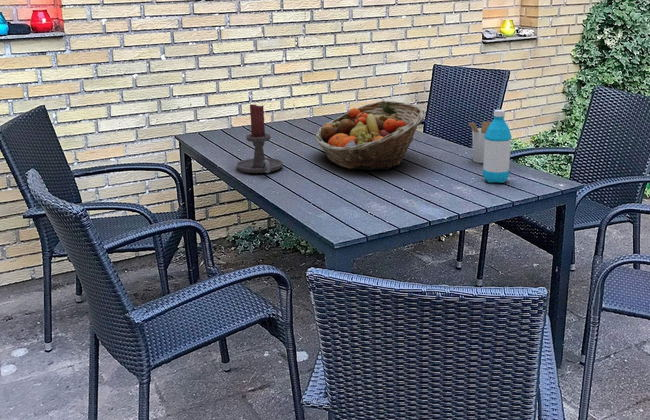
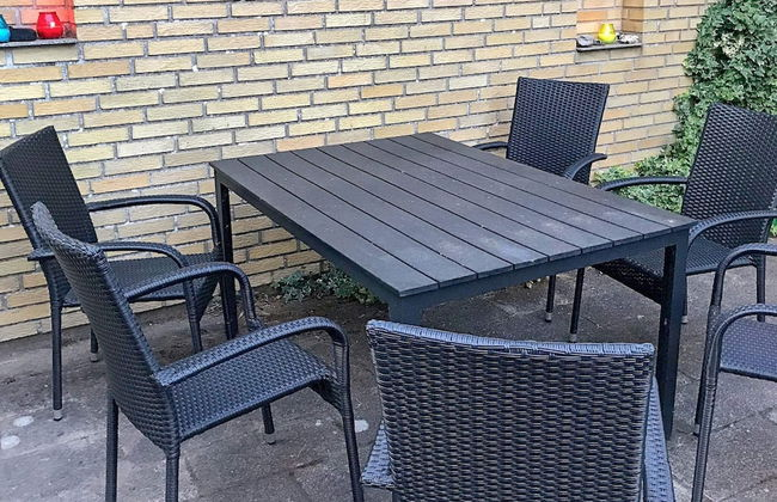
- utensil holder [468,121,492,164]
- candle holder [235,103,284,174]
- fruit basket [314,100,426,171]
- water bottle [482,109,513,184]
